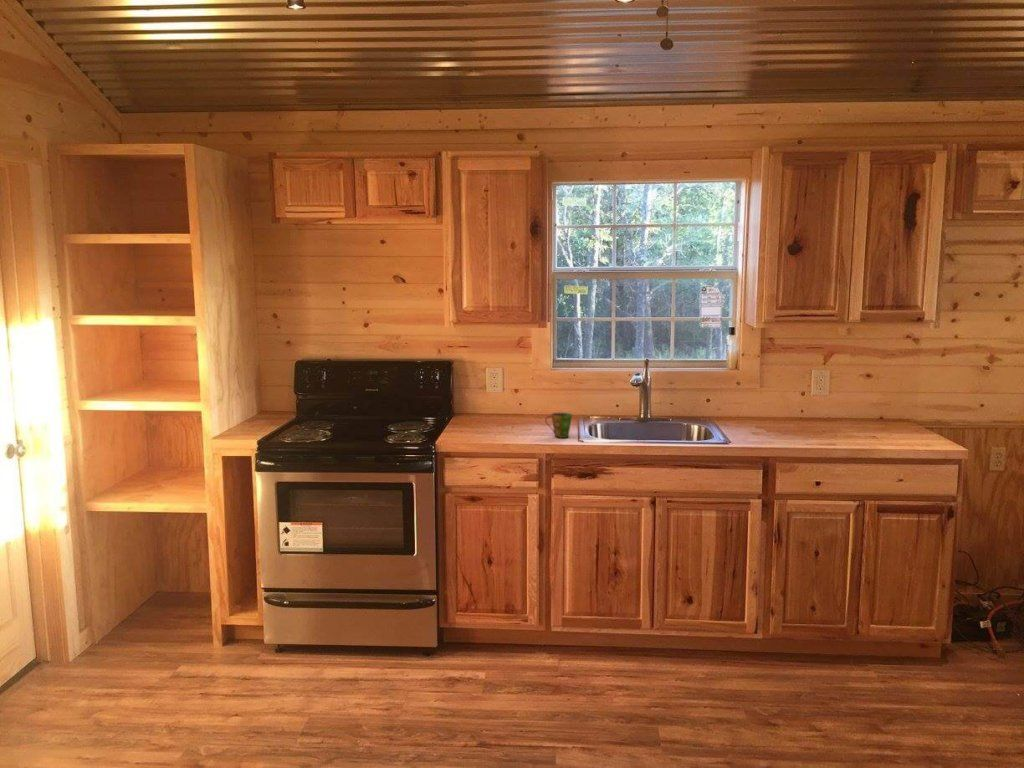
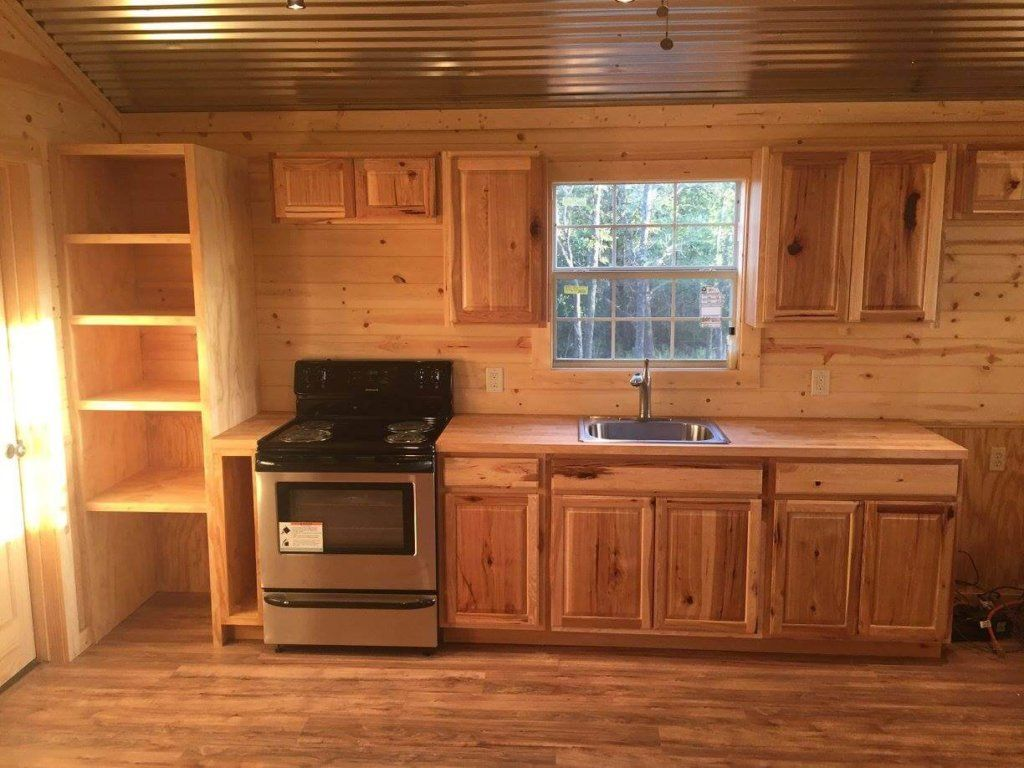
- cup [544,412,573,439]
